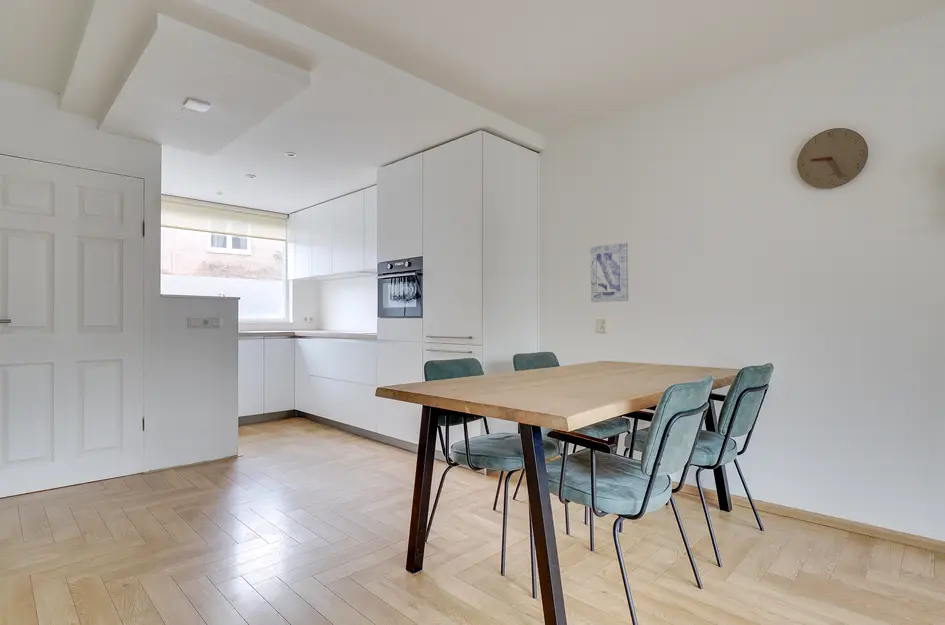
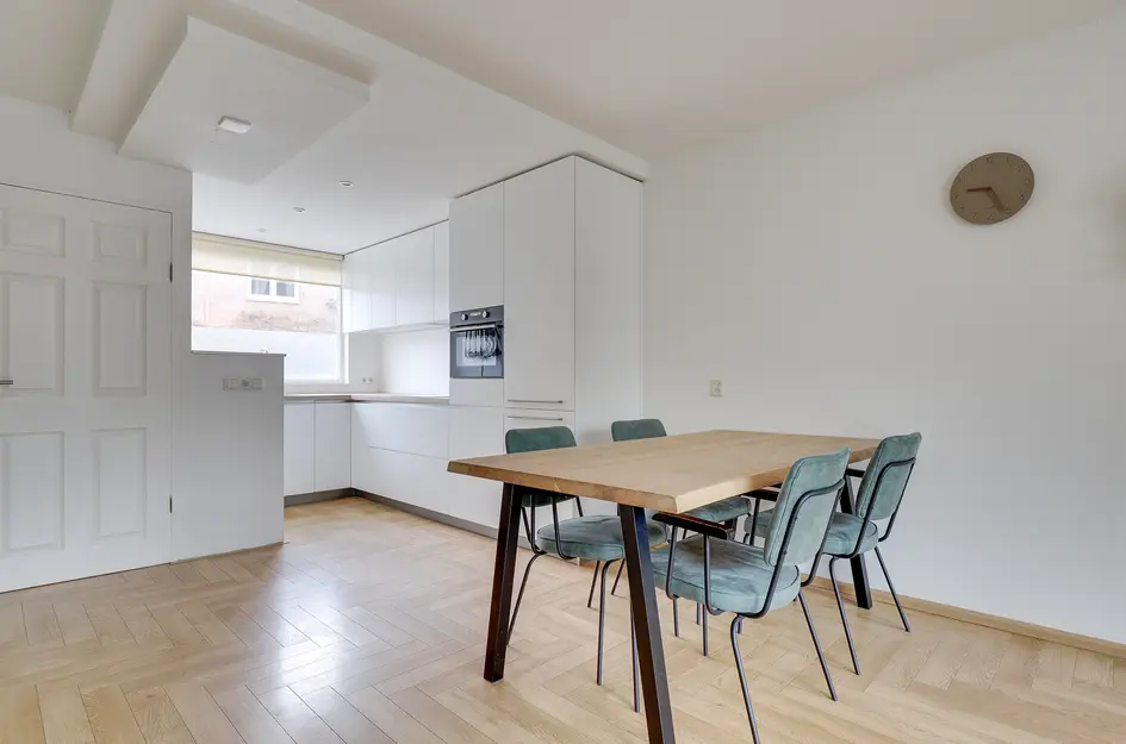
- wall art [590,241,629,303]
